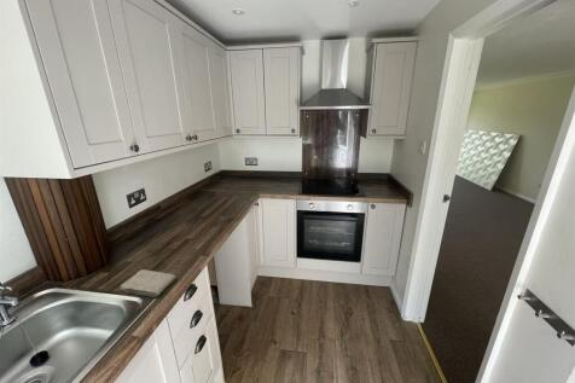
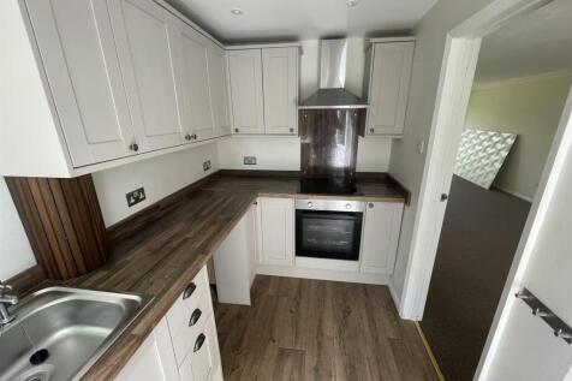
- washcloth [118,268,176,298]
